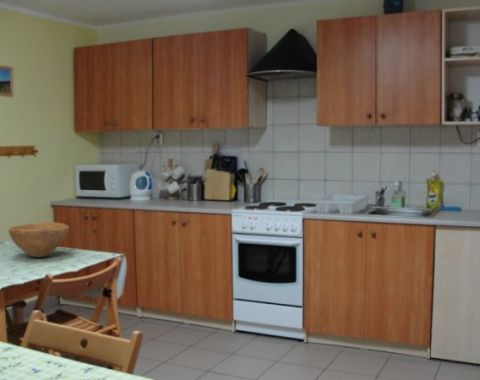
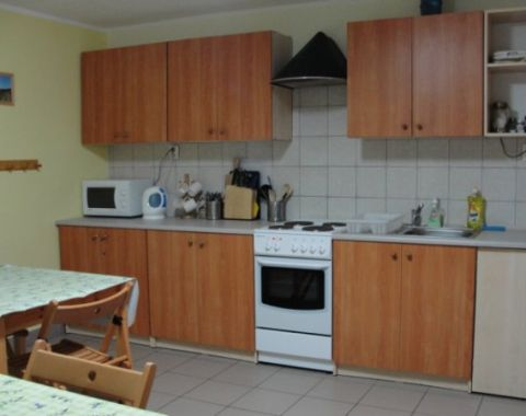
- bowl [8,221,70,259]
